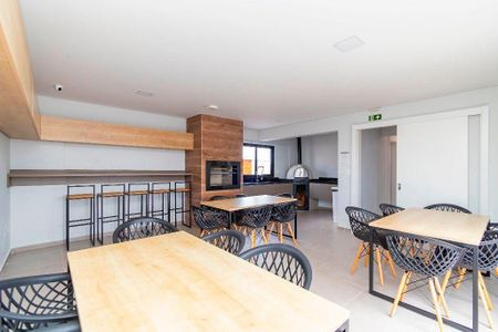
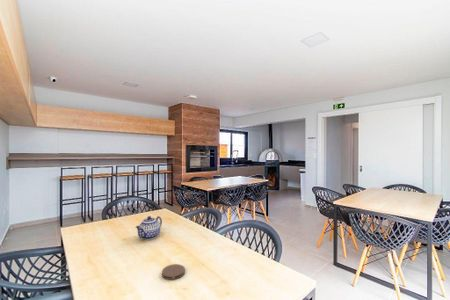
+ teapot [134,215,163,241]
+ coaster [161,263,186,281]
